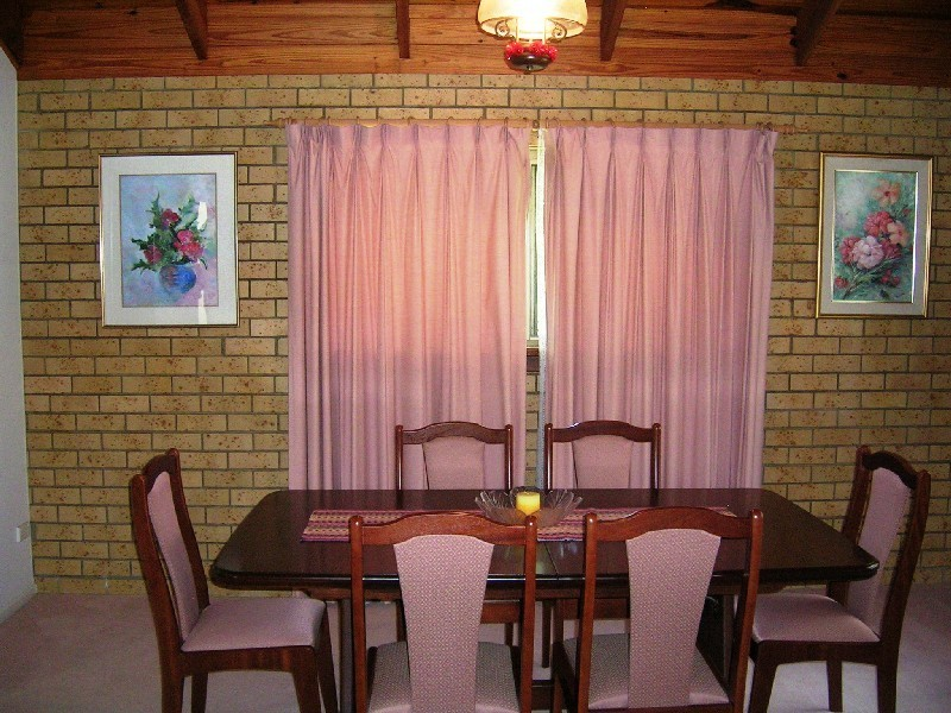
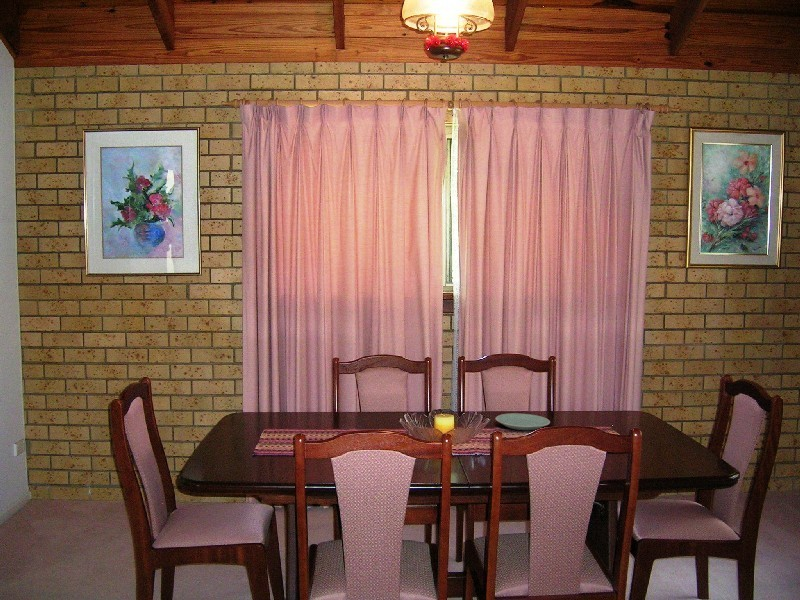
+ plate [495,412,551,431]
